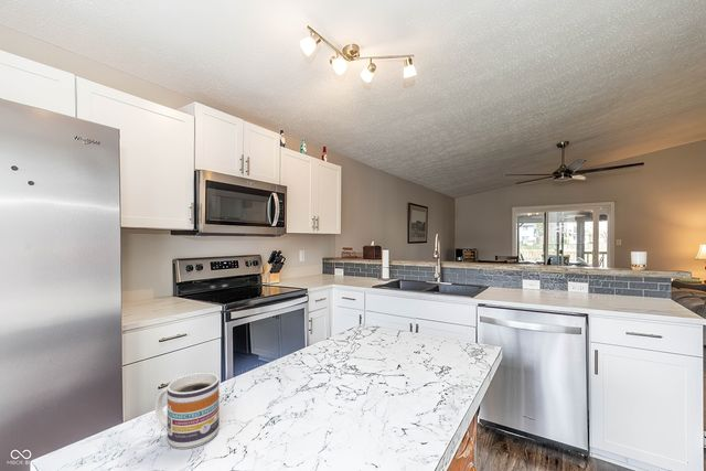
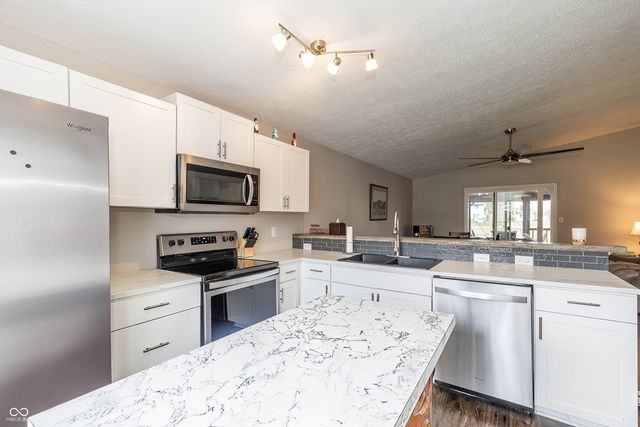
- mug [154,372,221,450]
